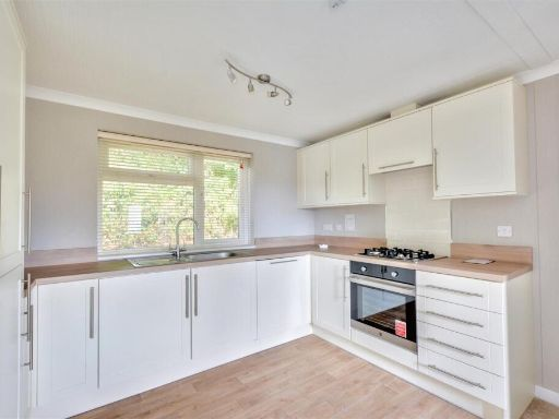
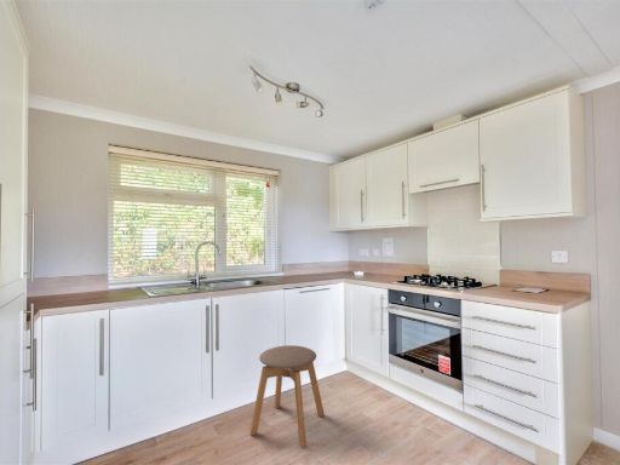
+ stool [248,344,326,449]
